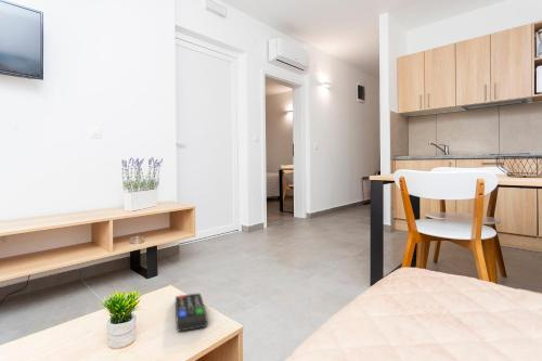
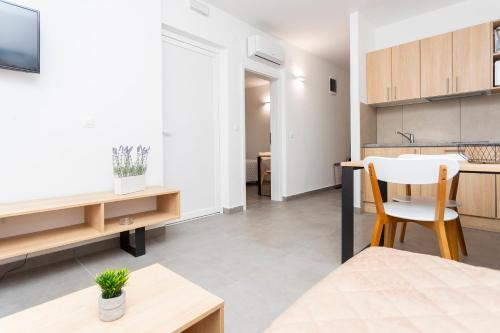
- remote control [175,293,208,332]
